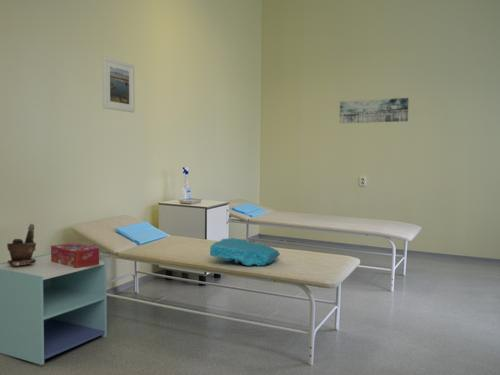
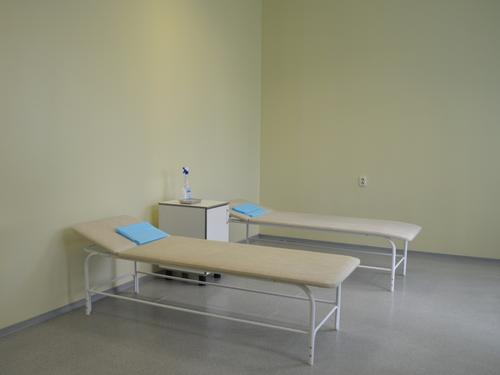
- decorative stone [209,237,281,267]
- nightstand [0,252,108,366]
- wall art [339,97,409,124]
- potted plant [6,223,37,266]
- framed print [102,56,136,113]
- tissue box [50,242,100,268]
